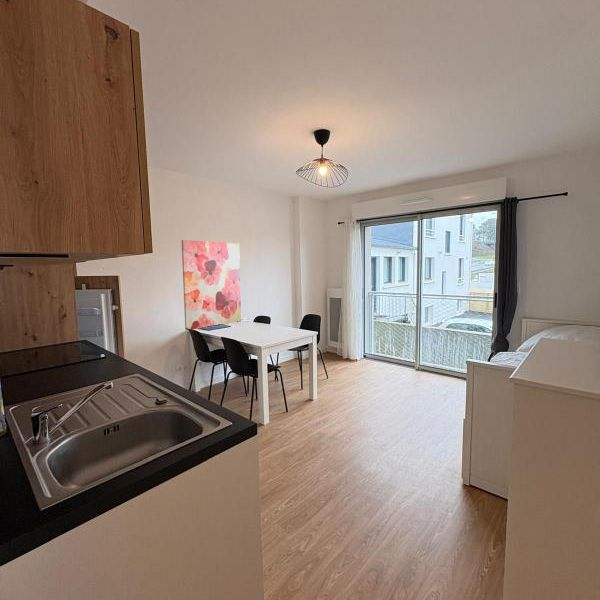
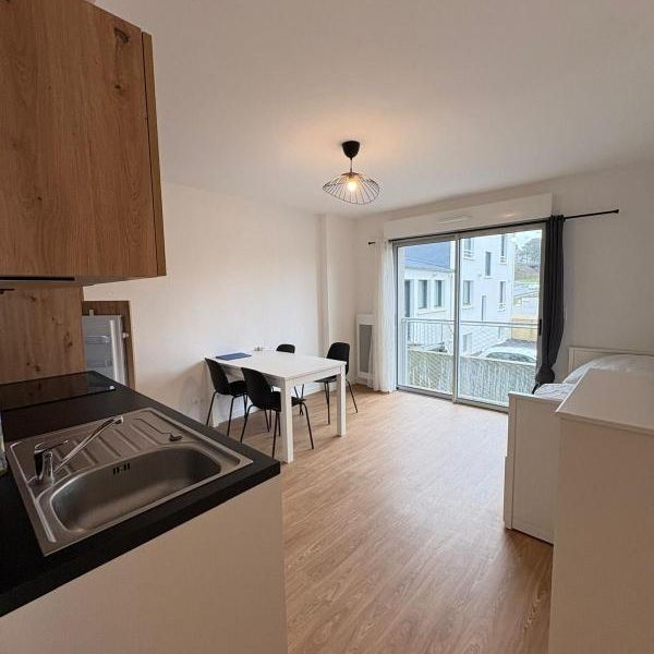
- wall art [181,239,242,331]
